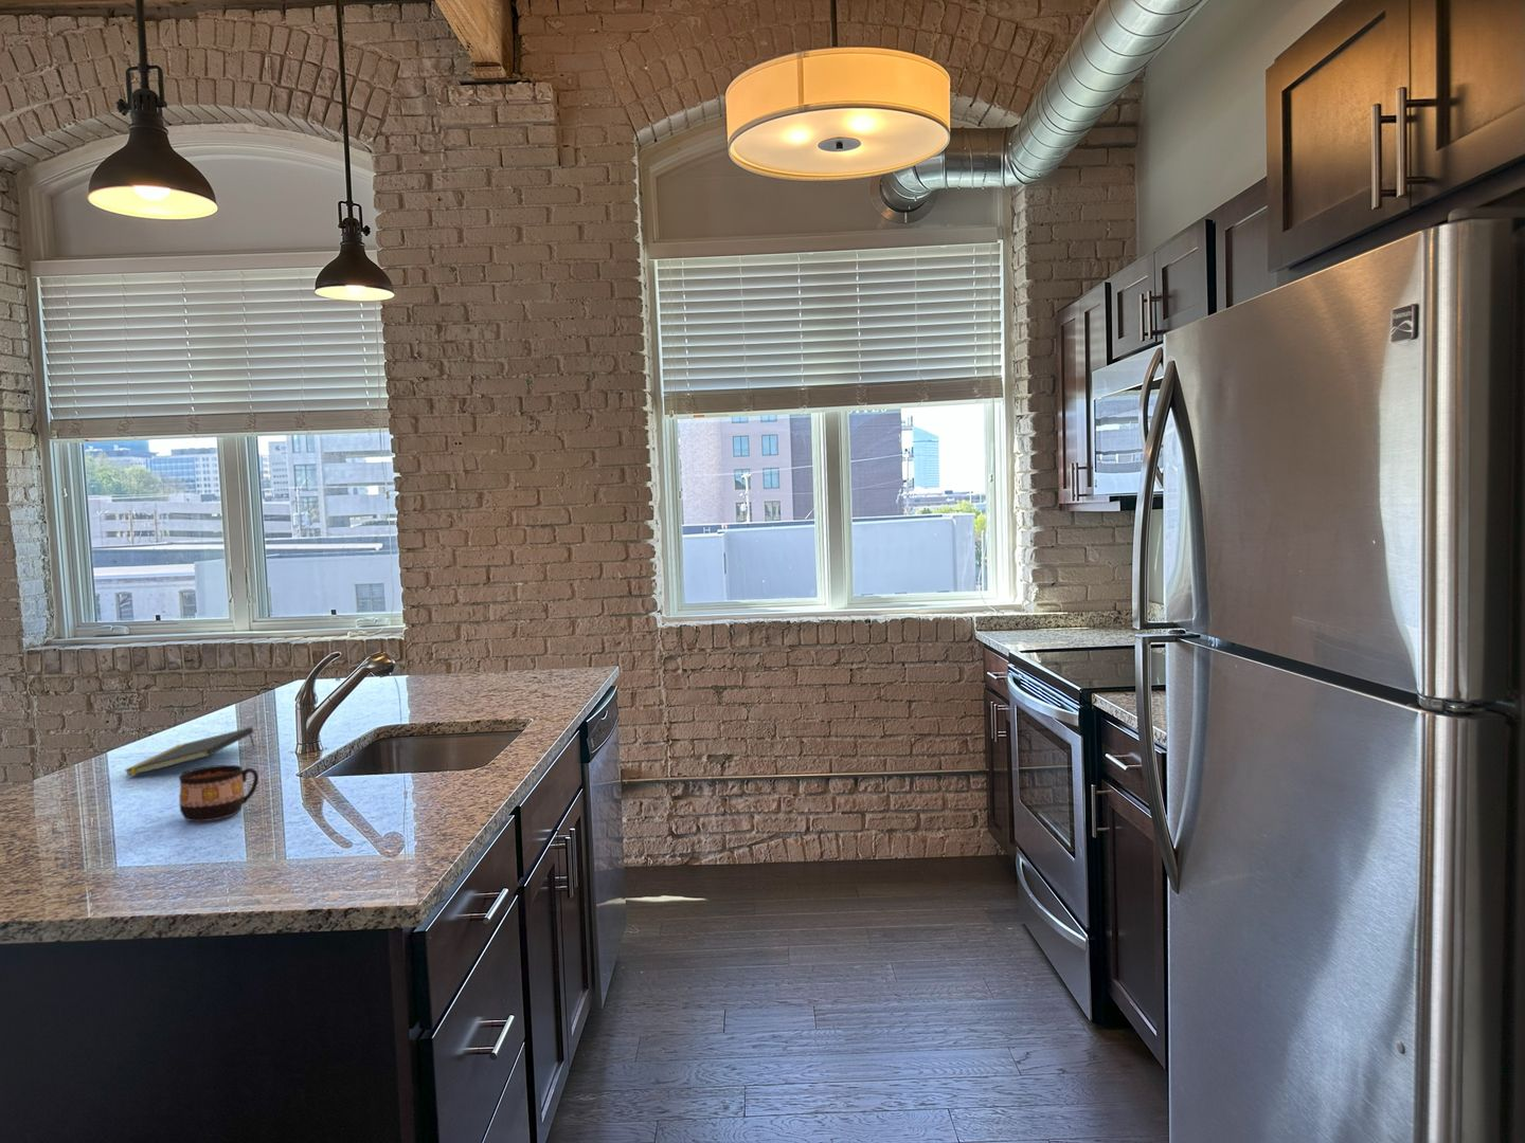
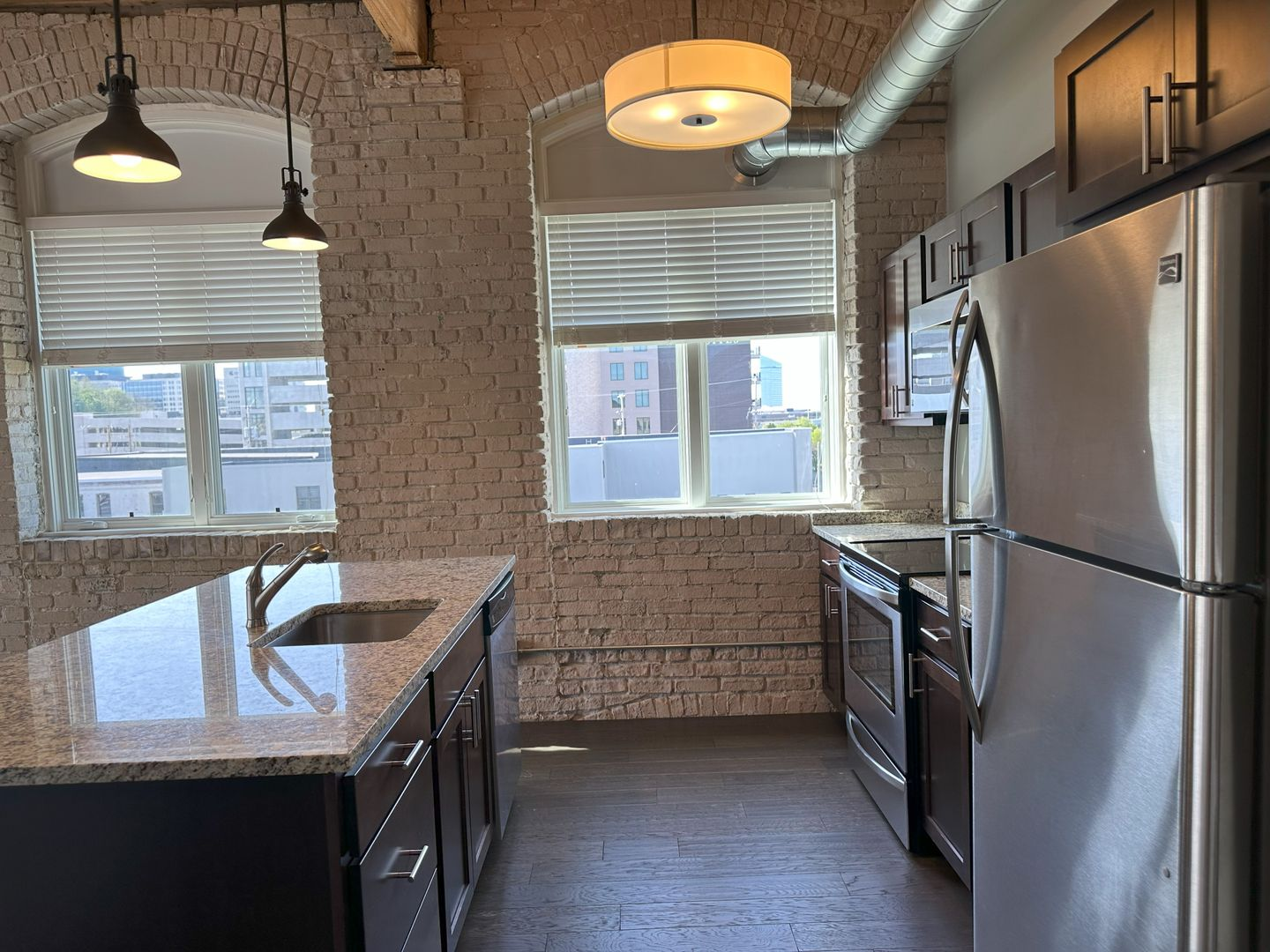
- notepad [122,726,256,778]
- cup [178,764,259,822]
